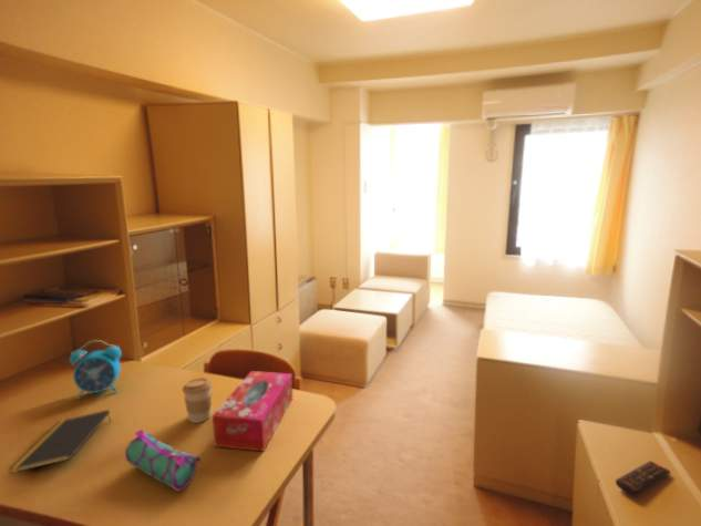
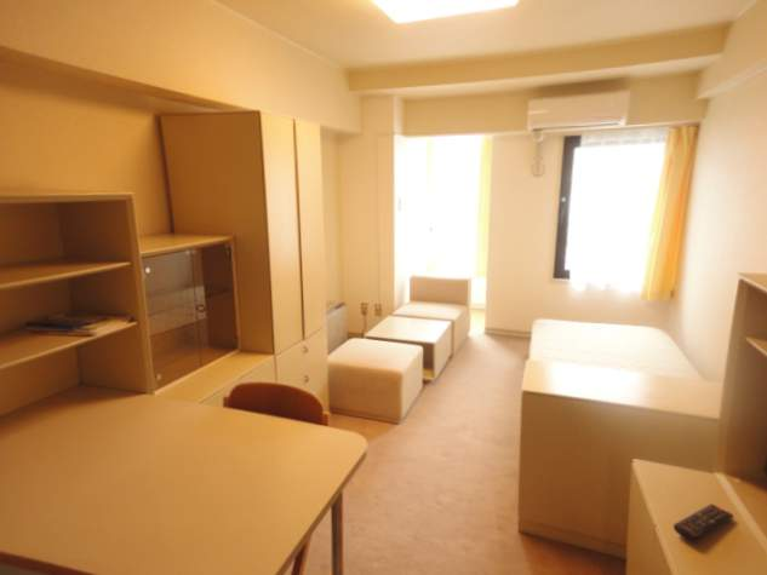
- pencil case [124,429,203,492]
- notepad [7,409,112,475]
- coffee cup [182,377,214,424]
- tissue box [212,370,293,452]
- alarm clock [69,339,123,400]
